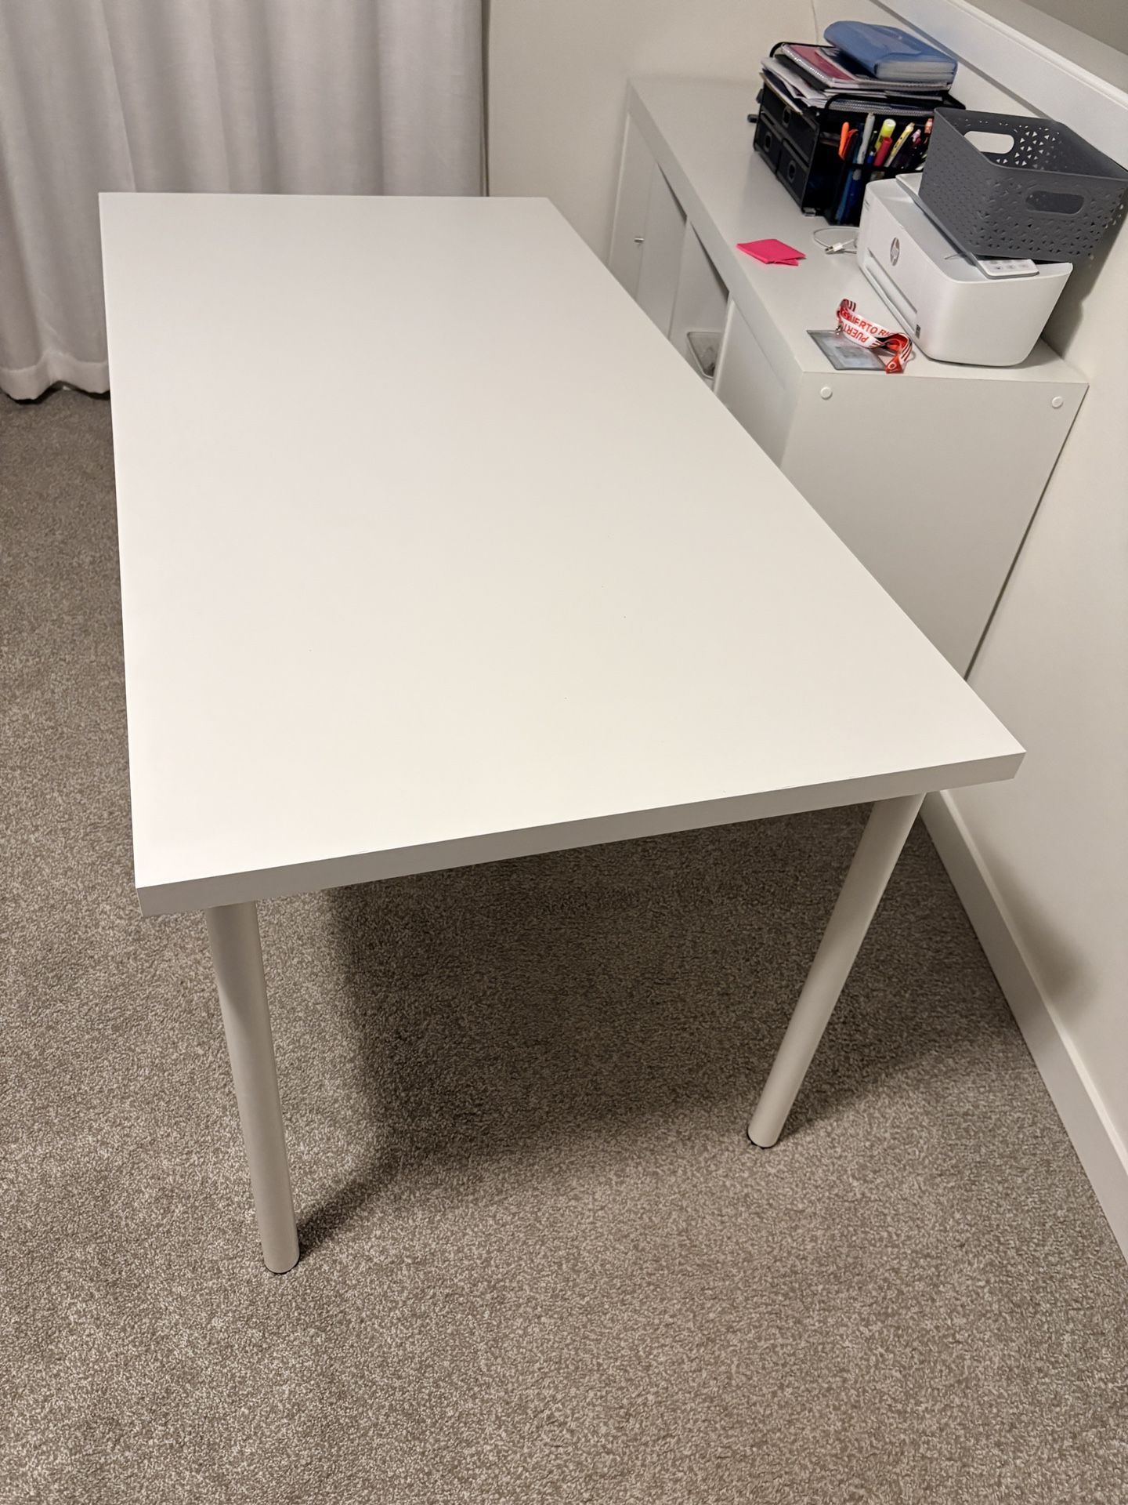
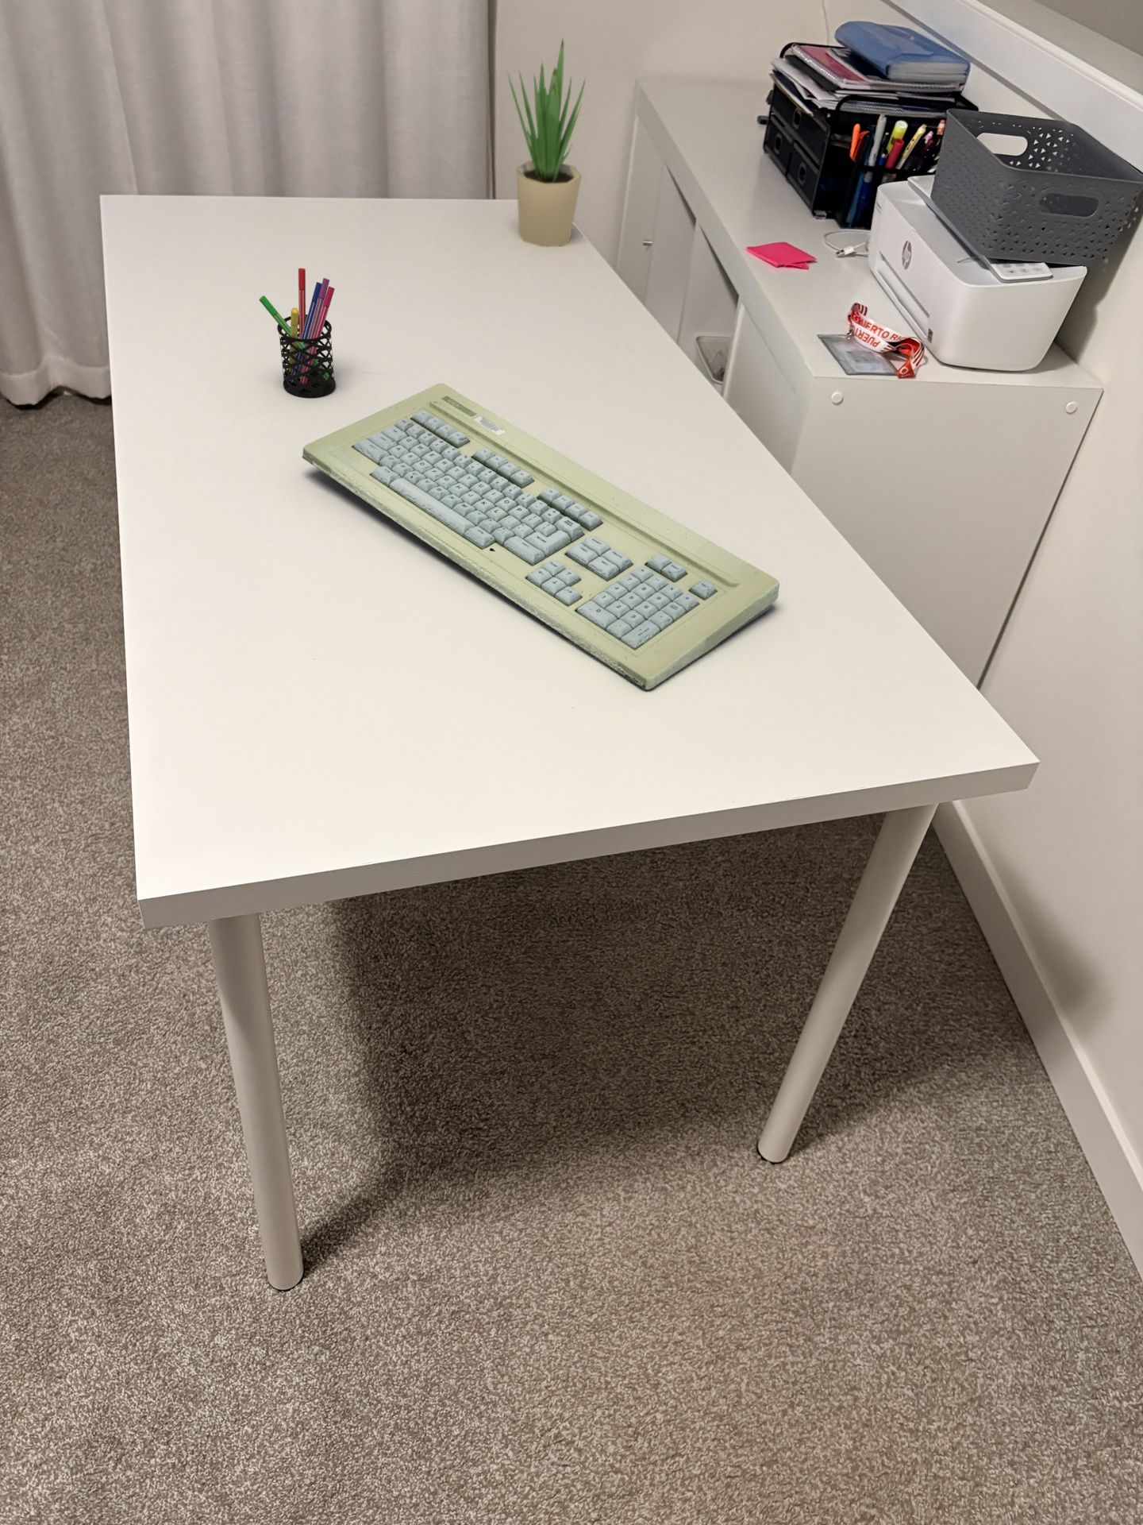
+ keyboard [301,383,780,690]
+ potted plant [507,36,587,247]
+ pen holder [259,268,336,399]
